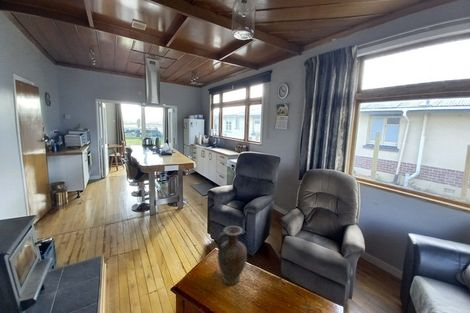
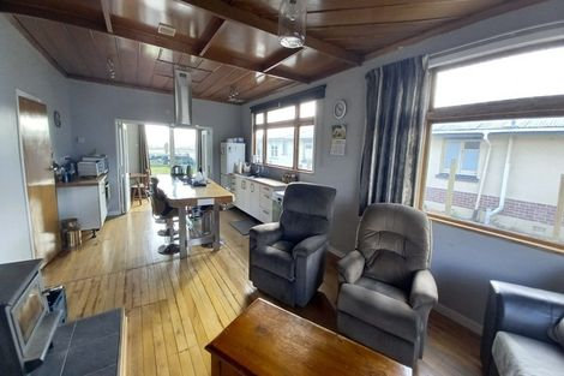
- vase [216,225,248,285]
